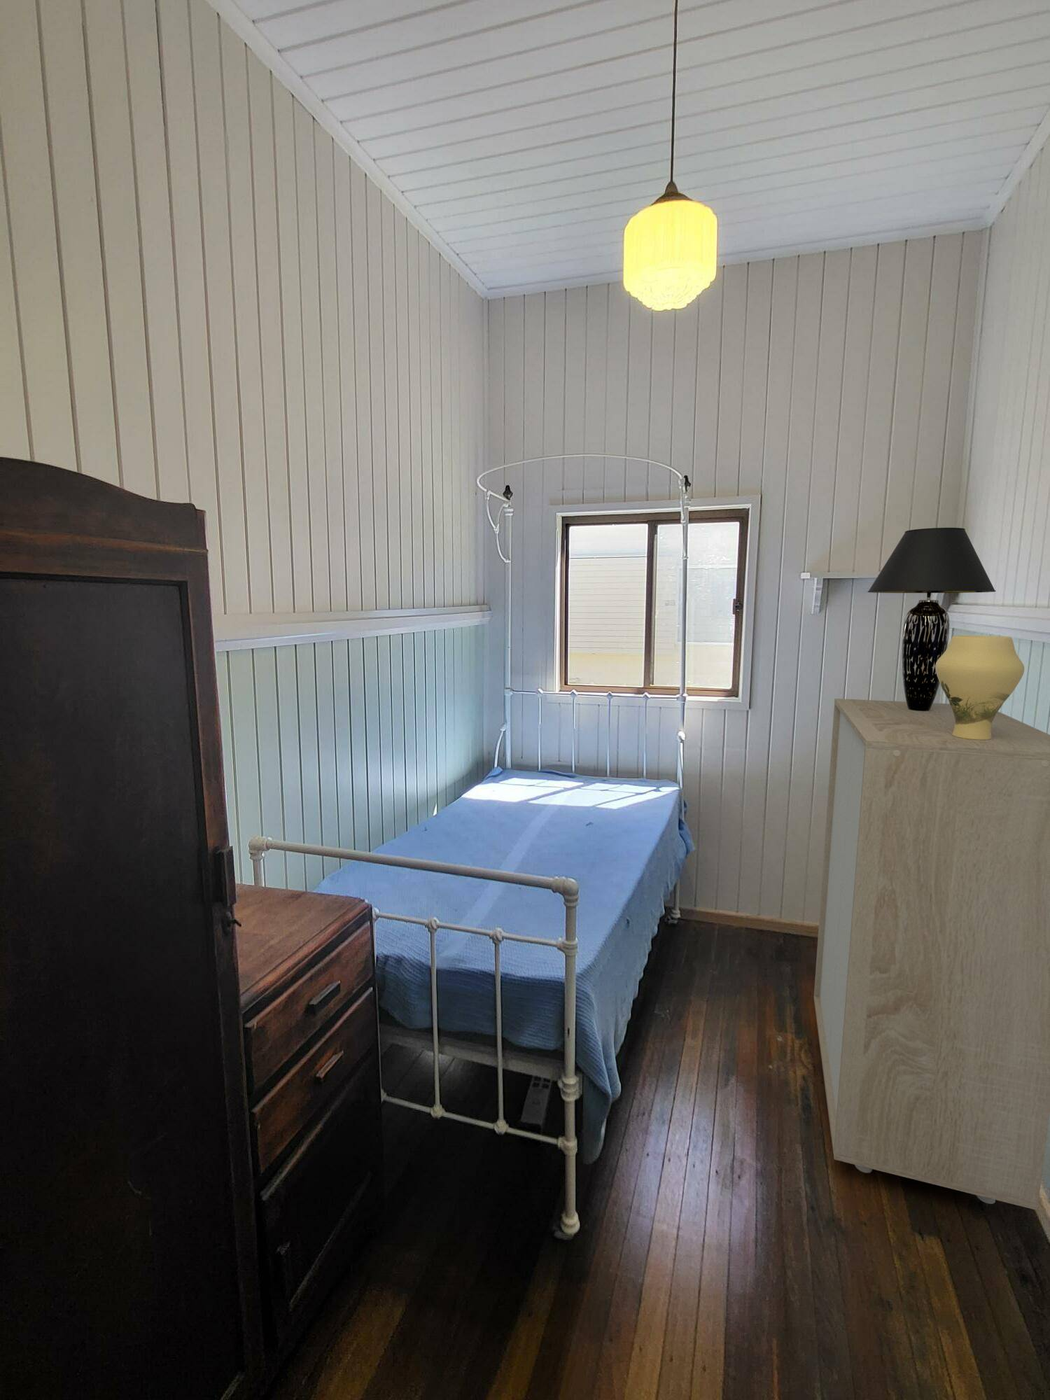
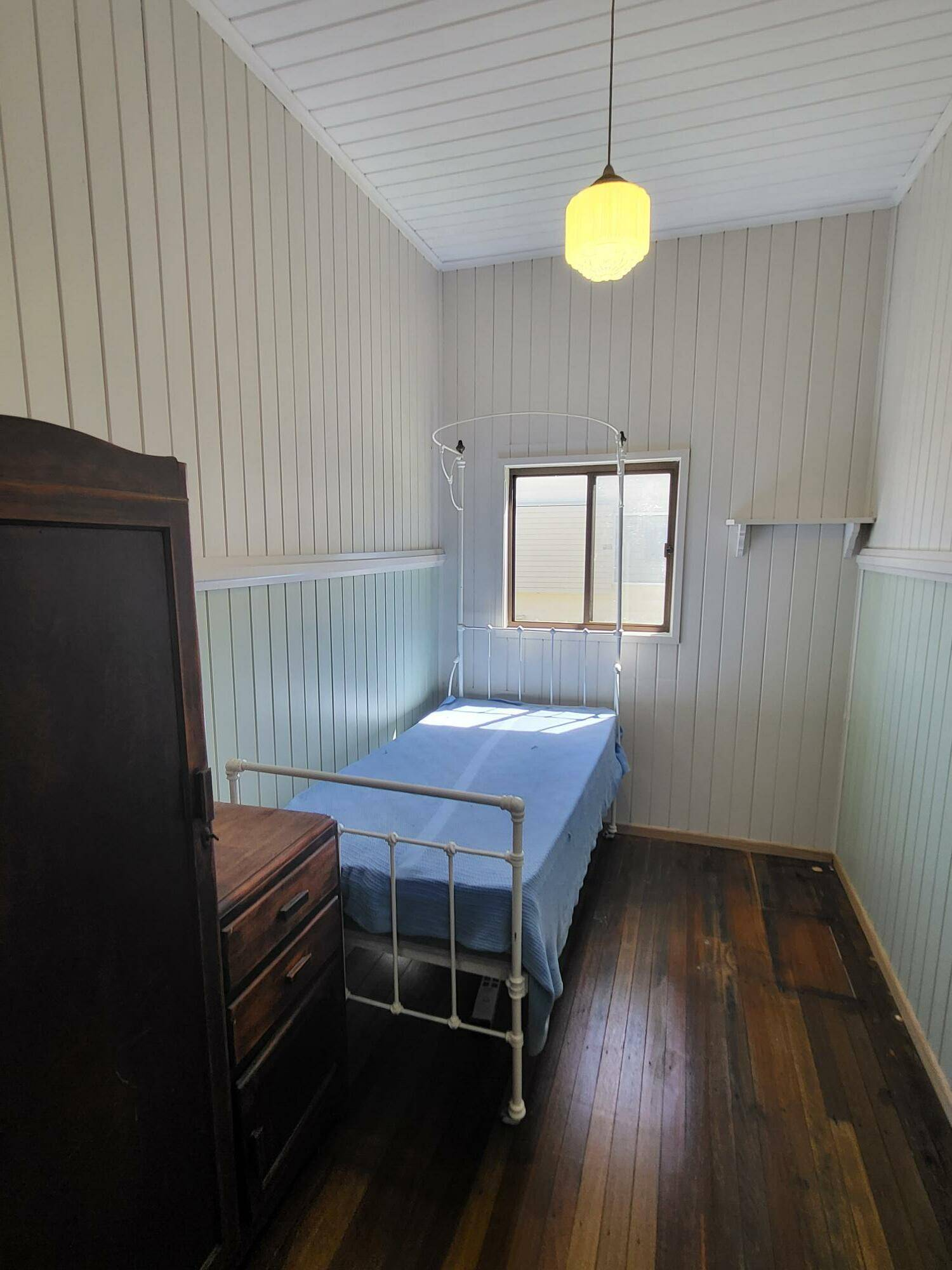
- vase [935,635,1025,740]
- storage cabinet [813,698,1050,1211]
- table lamp [867,527,997,711]
